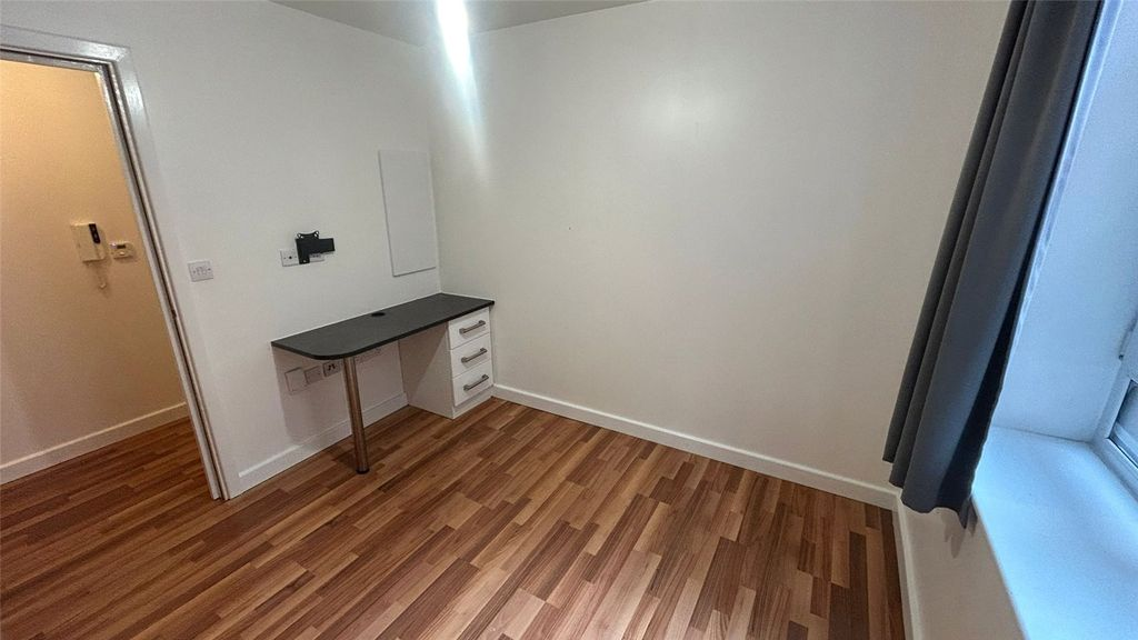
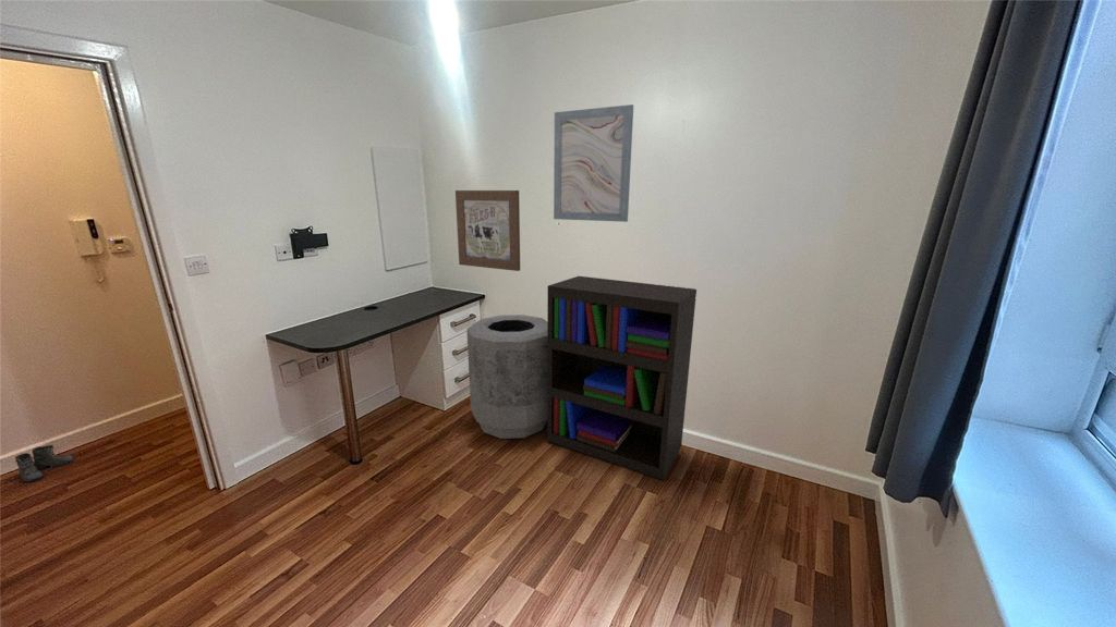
+ boots [13,444,75,483]
+ trash can [465,314,547,440]
+ wall art [454,189,521,272]
+ bookshelf [546,275,698,481]
+ wall art [553,103,634,223]
